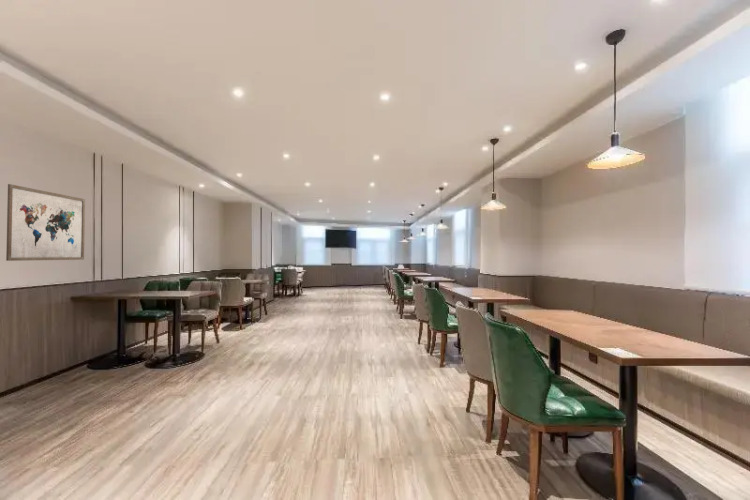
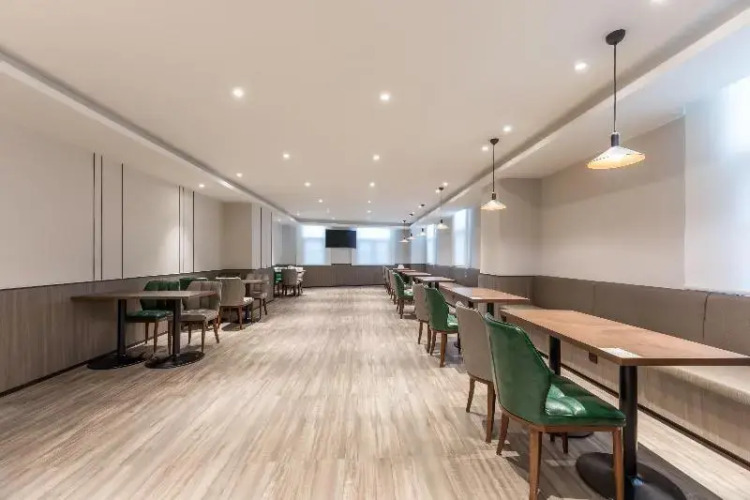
- wall art [5,183,86,262]
